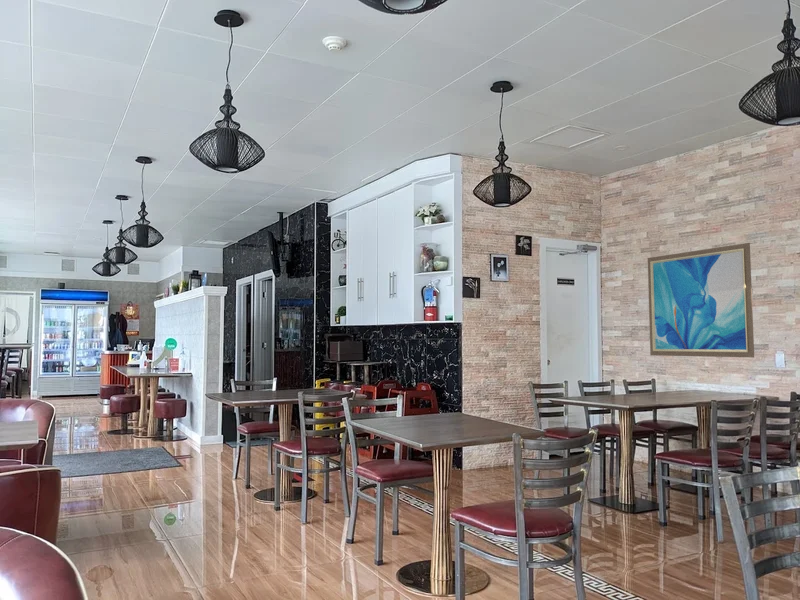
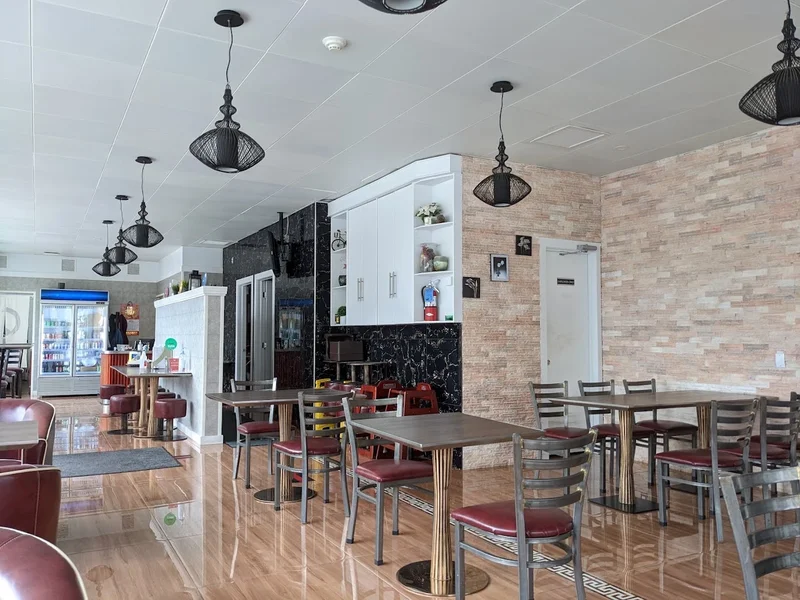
- wall art [647,242,755,358]
